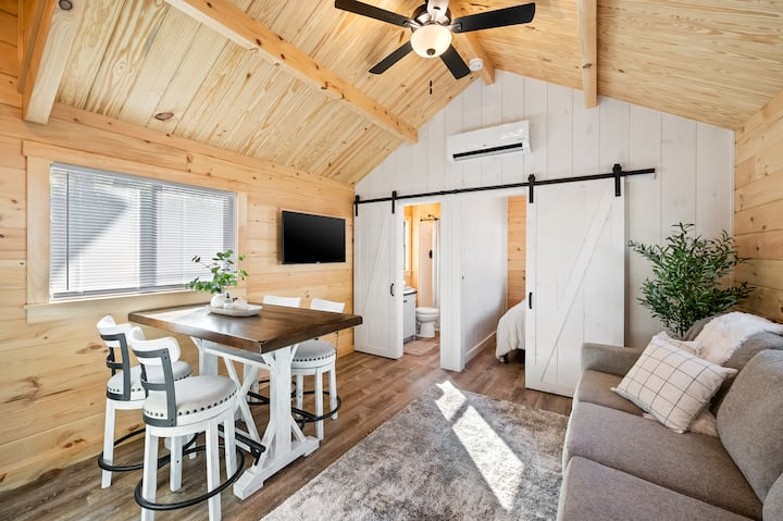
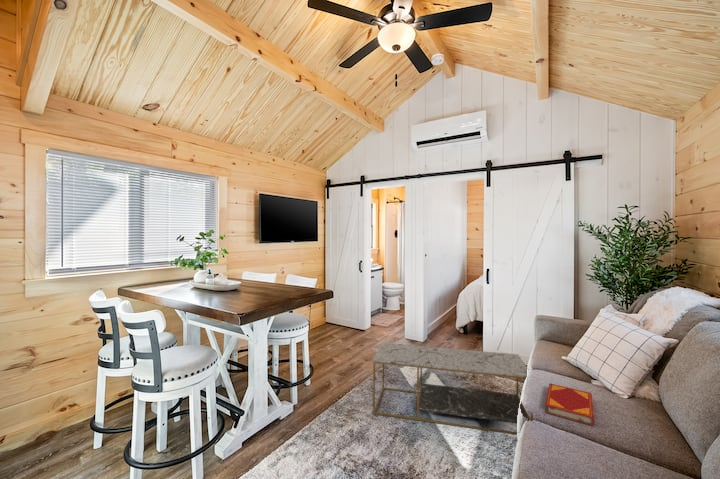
+ hardback book [544,382,595,427]
+ coffee table [372,342,534,436]
